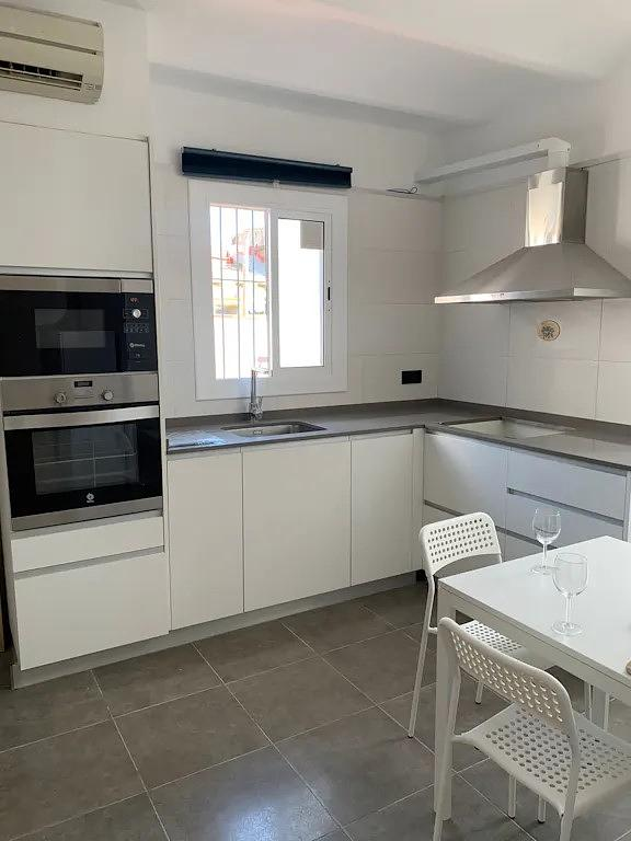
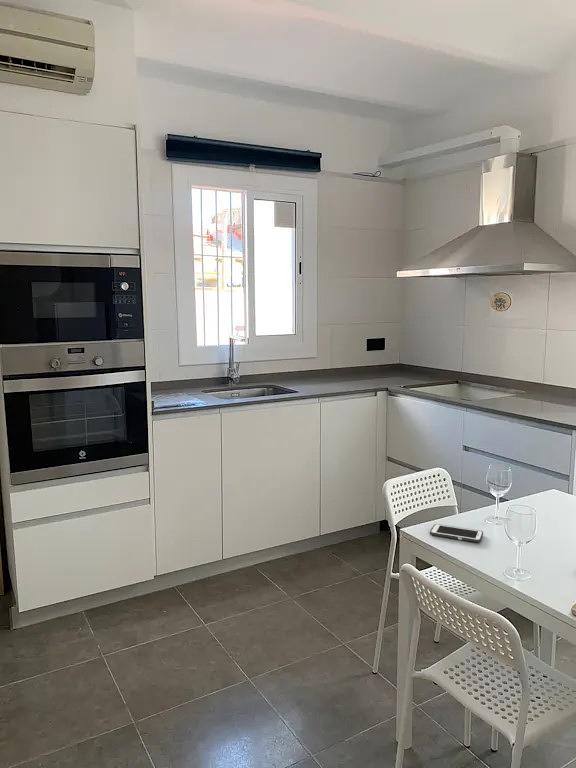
+ cell phone [429,523,484,543]
